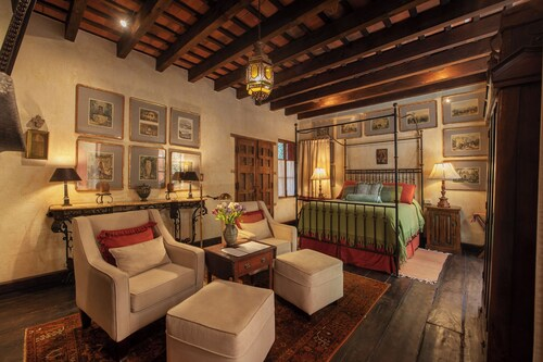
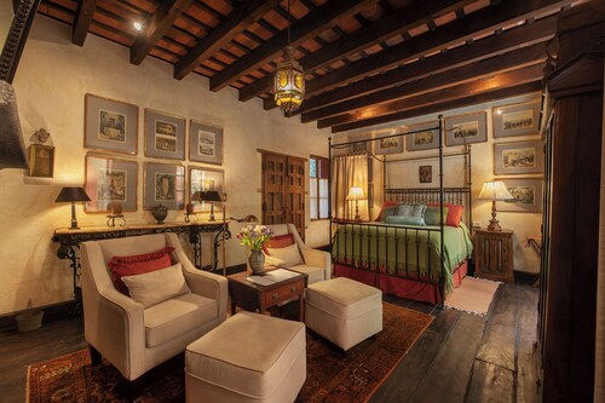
+ basket [15,298,45,333]
